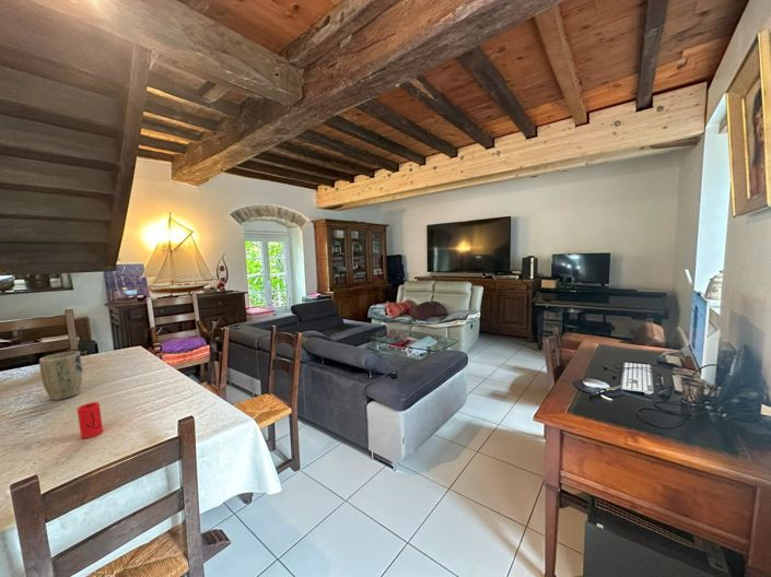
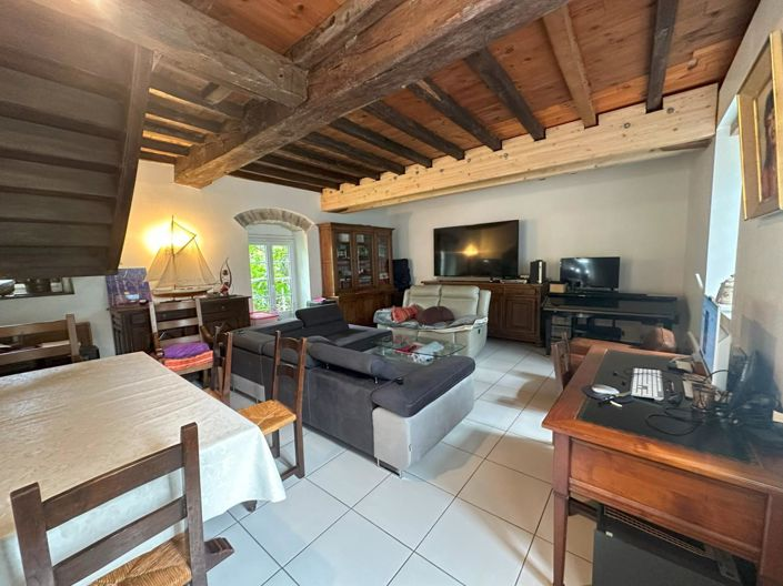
- plant pot [38,351,83,401]
- cup [77,401,104,439]
